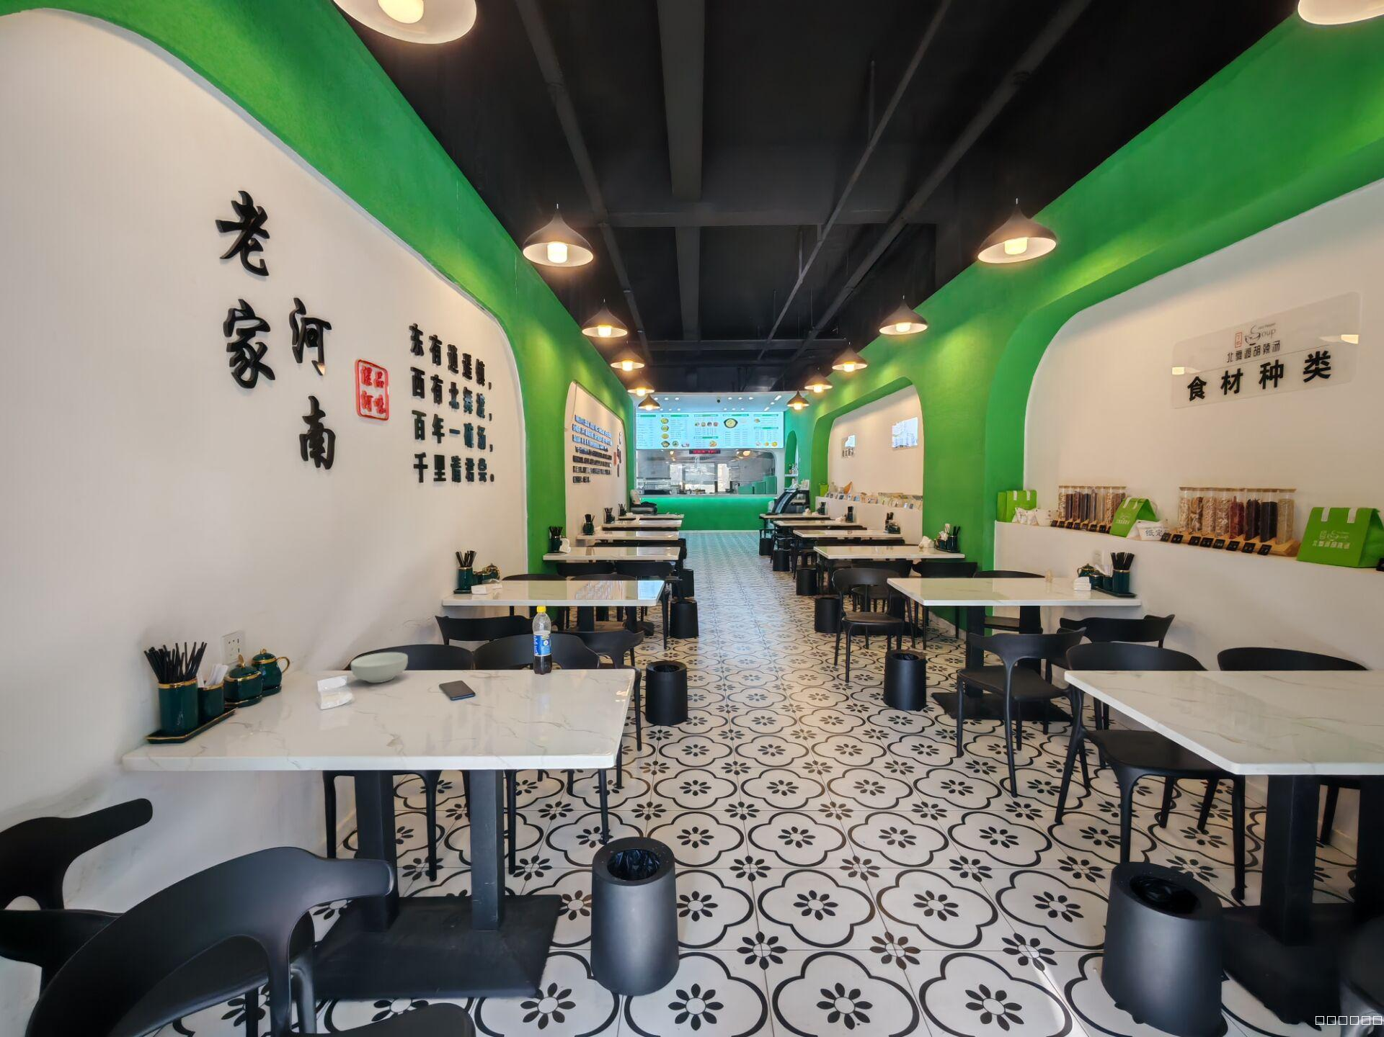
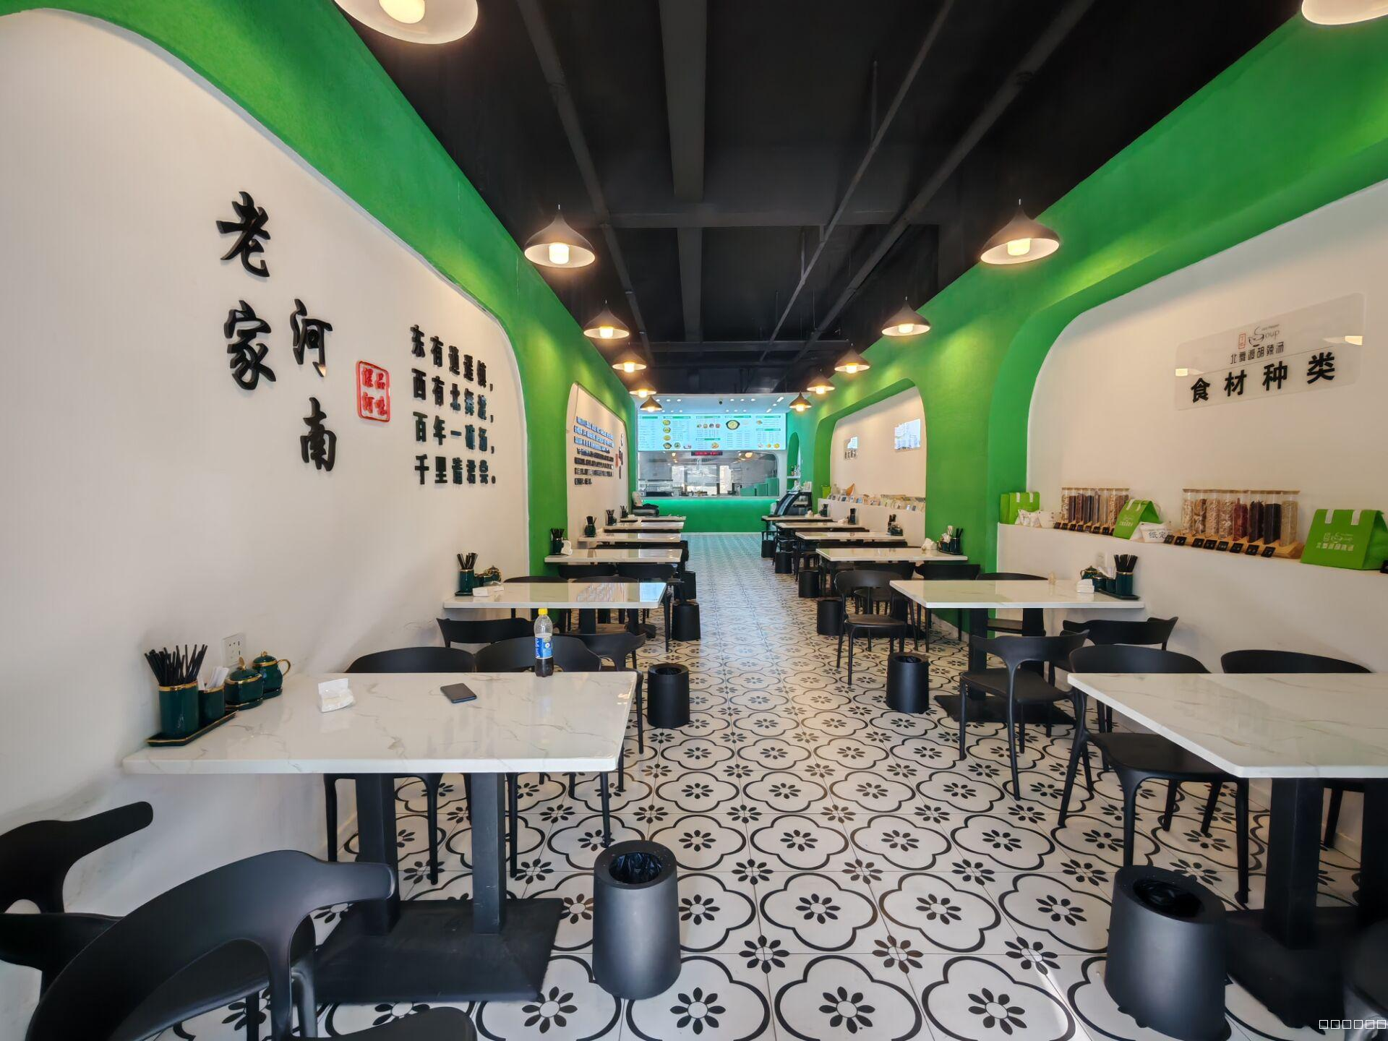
- cereal bowl [350,651,409,683]
